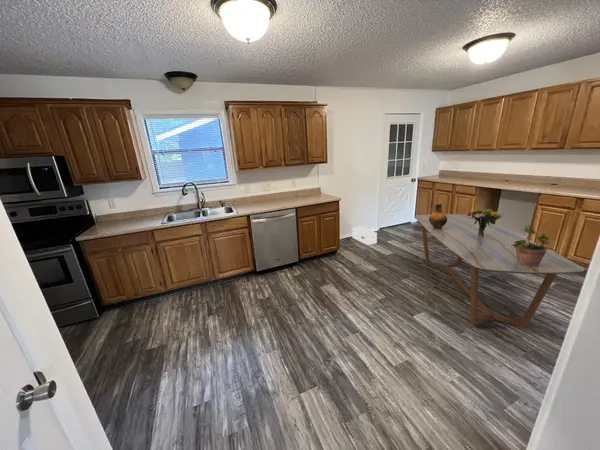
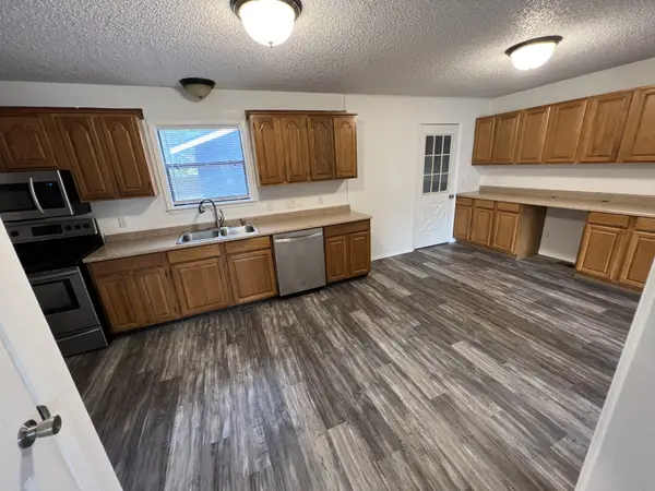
- storage box [351,226,378,246]
- ceramic jug [429,202,447,229]
- bouquet [466,208,503,237]
- dining table [414,213,585,329]
- potted plant [511,223,556,267]
